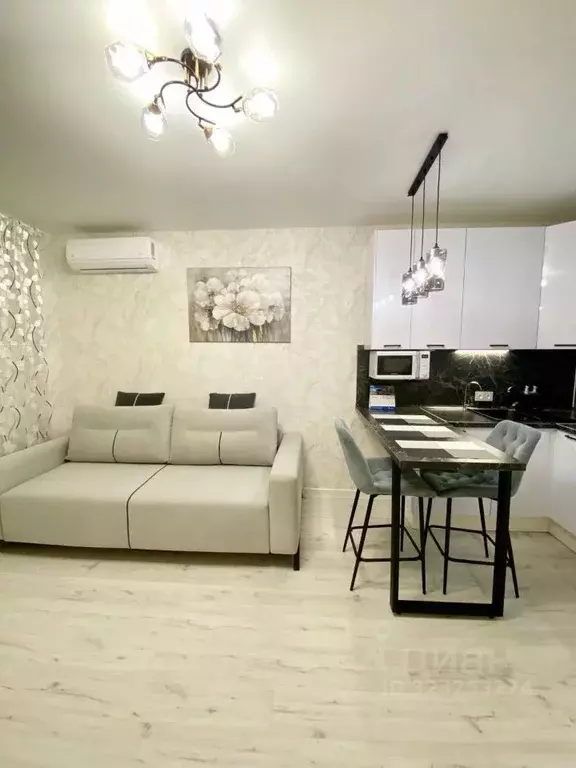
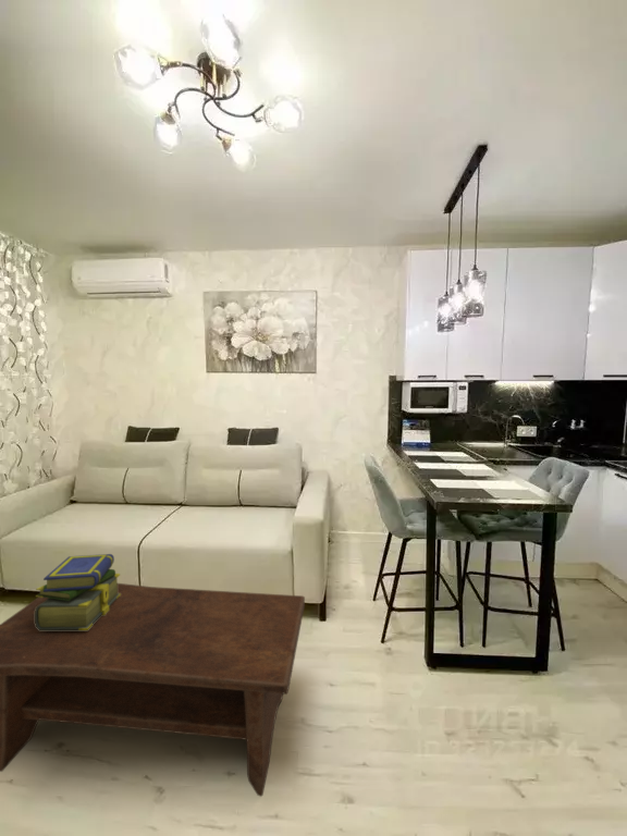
+ stack of books [35,553,121,630]
+ coffee table [0,582,306,798]
